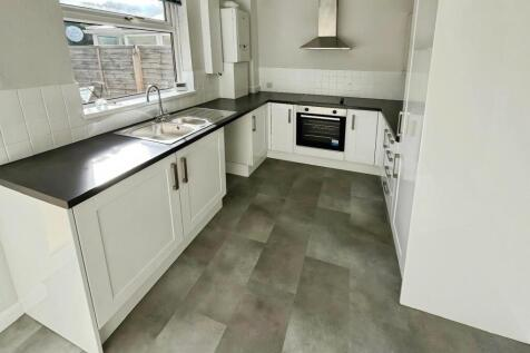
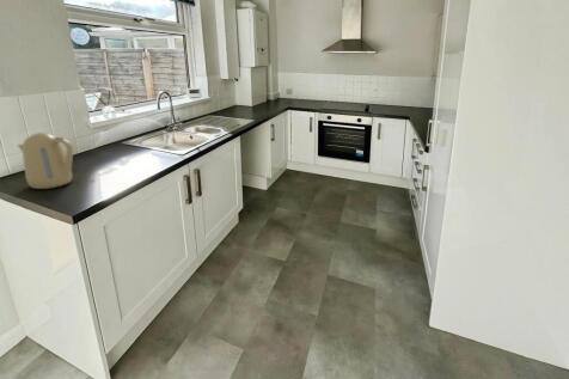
+ kettle [16,132,74,190]
